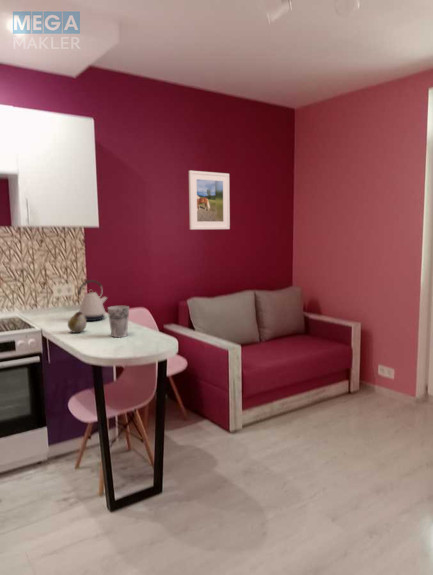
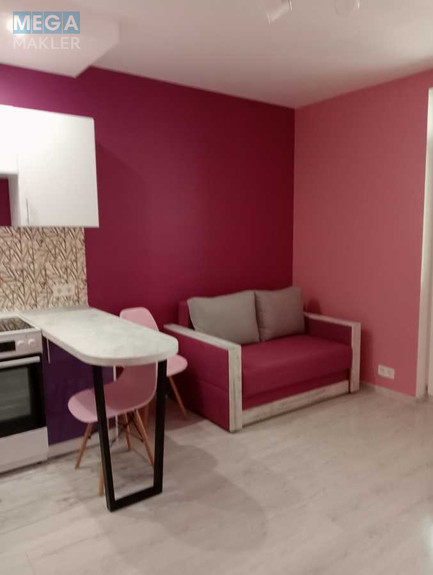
- kettle [77,279,108,322]
- fruit [67,310,88,334]
- cup [107,305,130,338]
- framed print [188,170,231,231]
